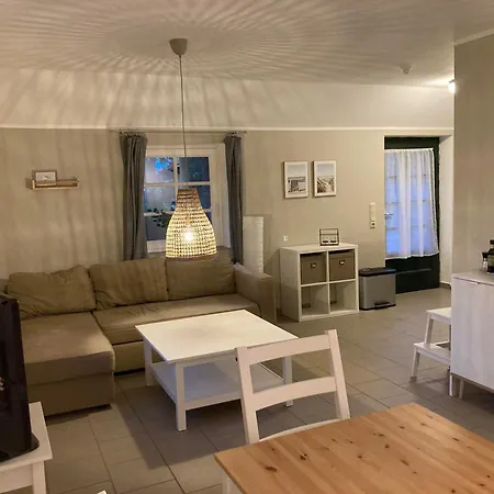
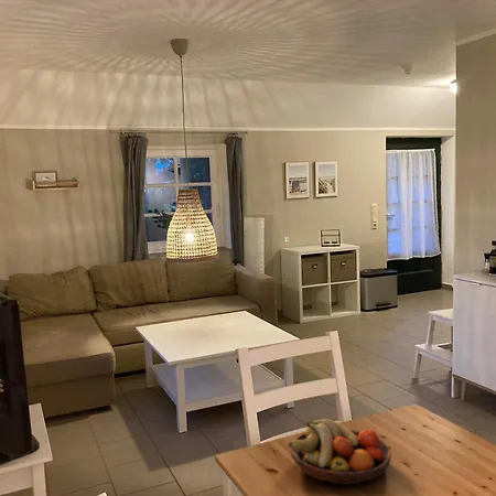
+ fruit bowl [288,418,392,486]
